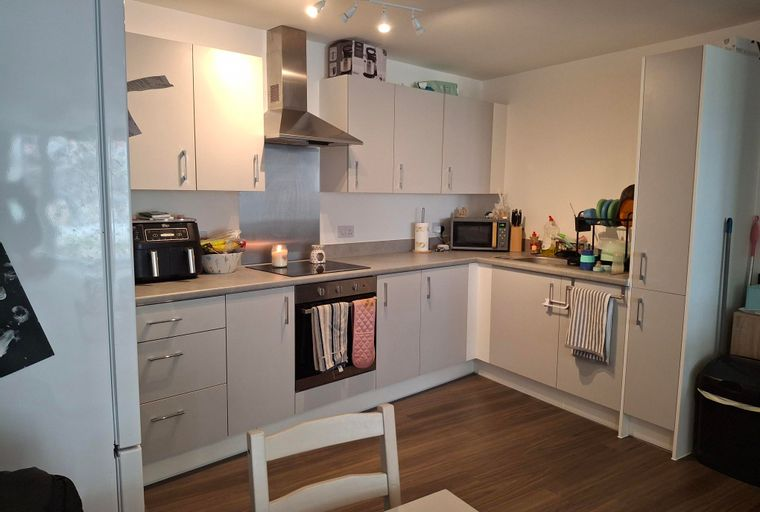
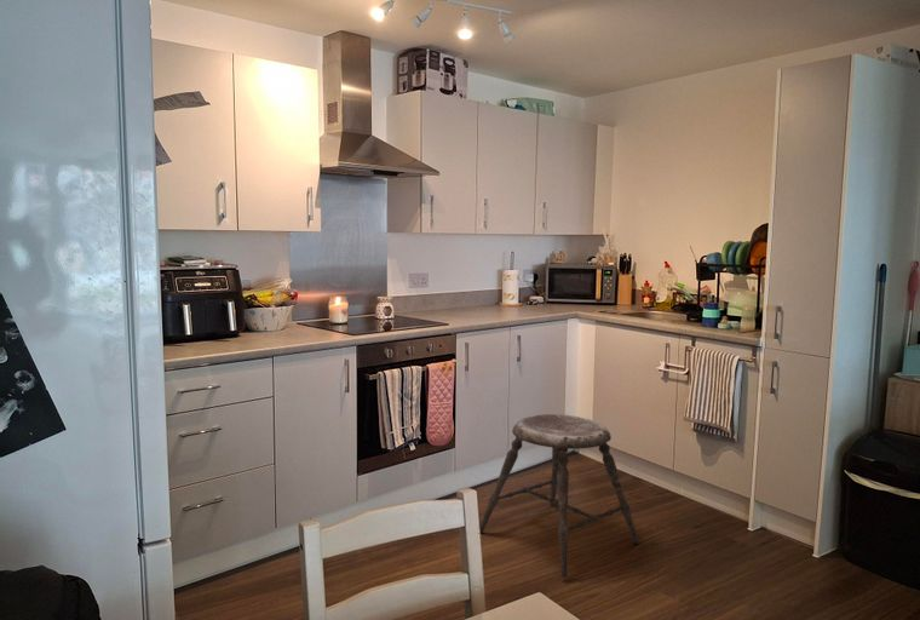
+ stool [479,413,640,579]
